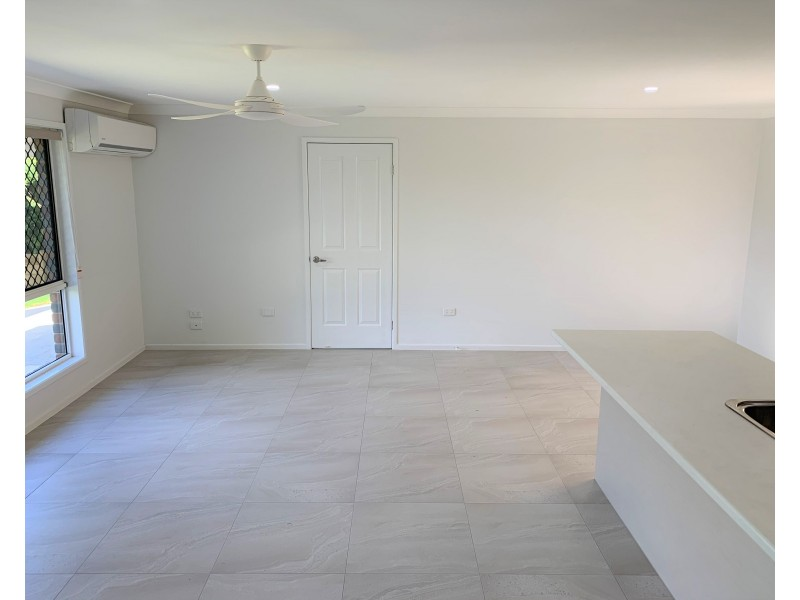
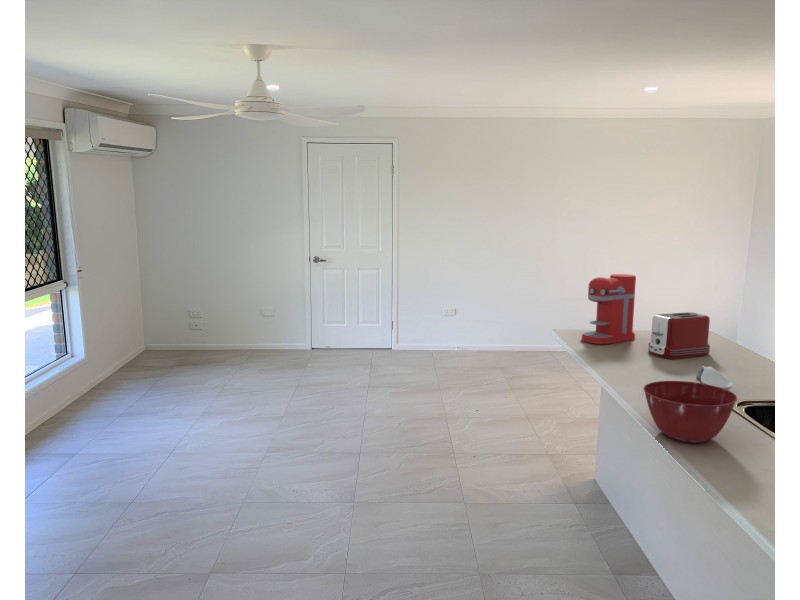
+ coffee maker [581,273,637,345]
+ spoon rest [695,365,734,391]
+ mixing bowl [642,380,738,444]
+ toaster [647,312,711,359]
